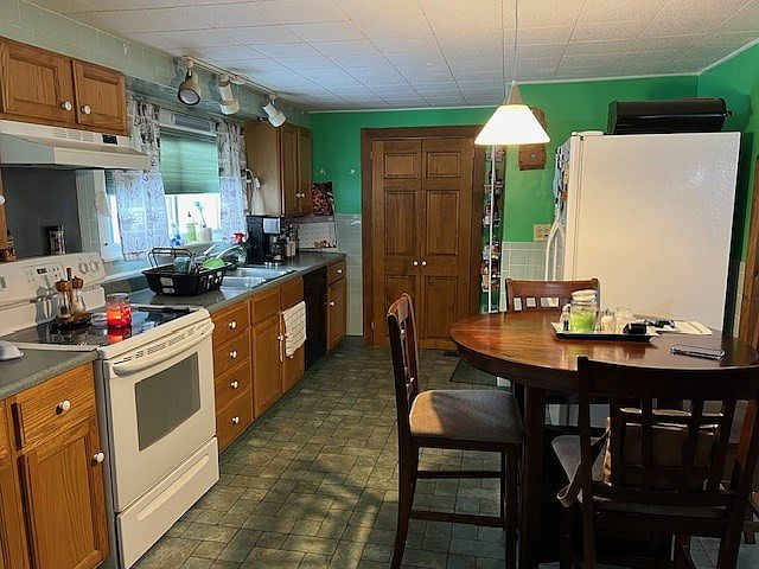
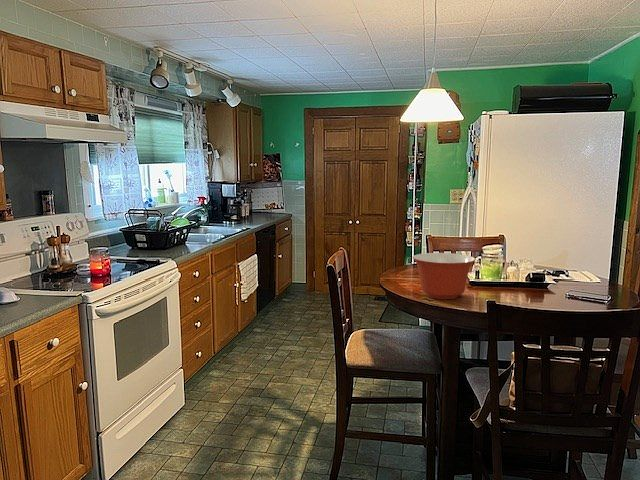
+ mixing bowl [412,252,477,300]
